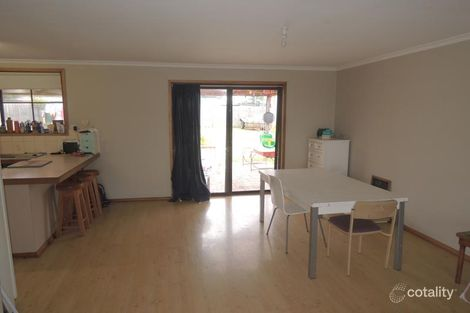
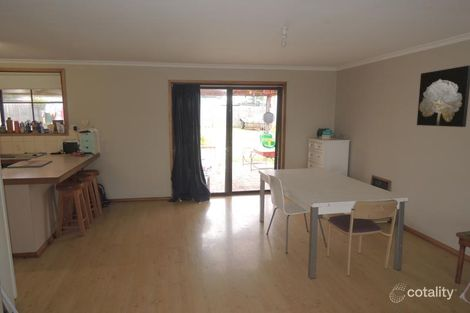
+ wall art [416,64,470,128]
